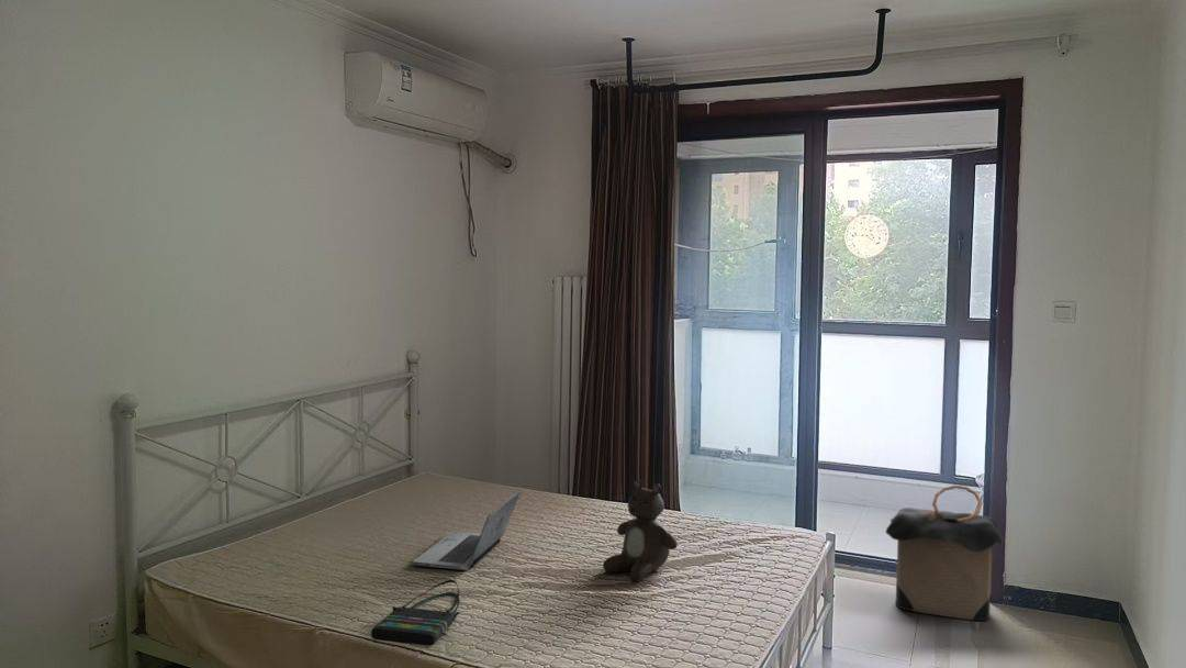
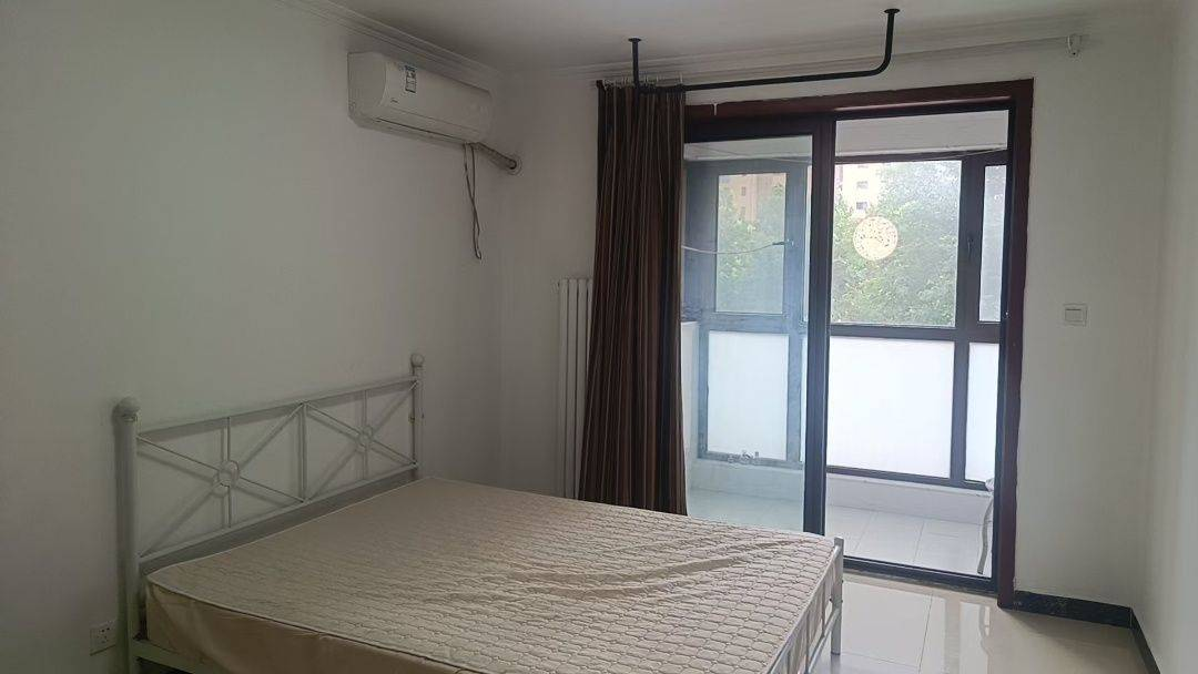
- tote bag [370,579,461,646]
- teddy bear [602,478,679,583]
- laundry hamper [884,485,1004,622]
- laptop [412,489,523,571]
